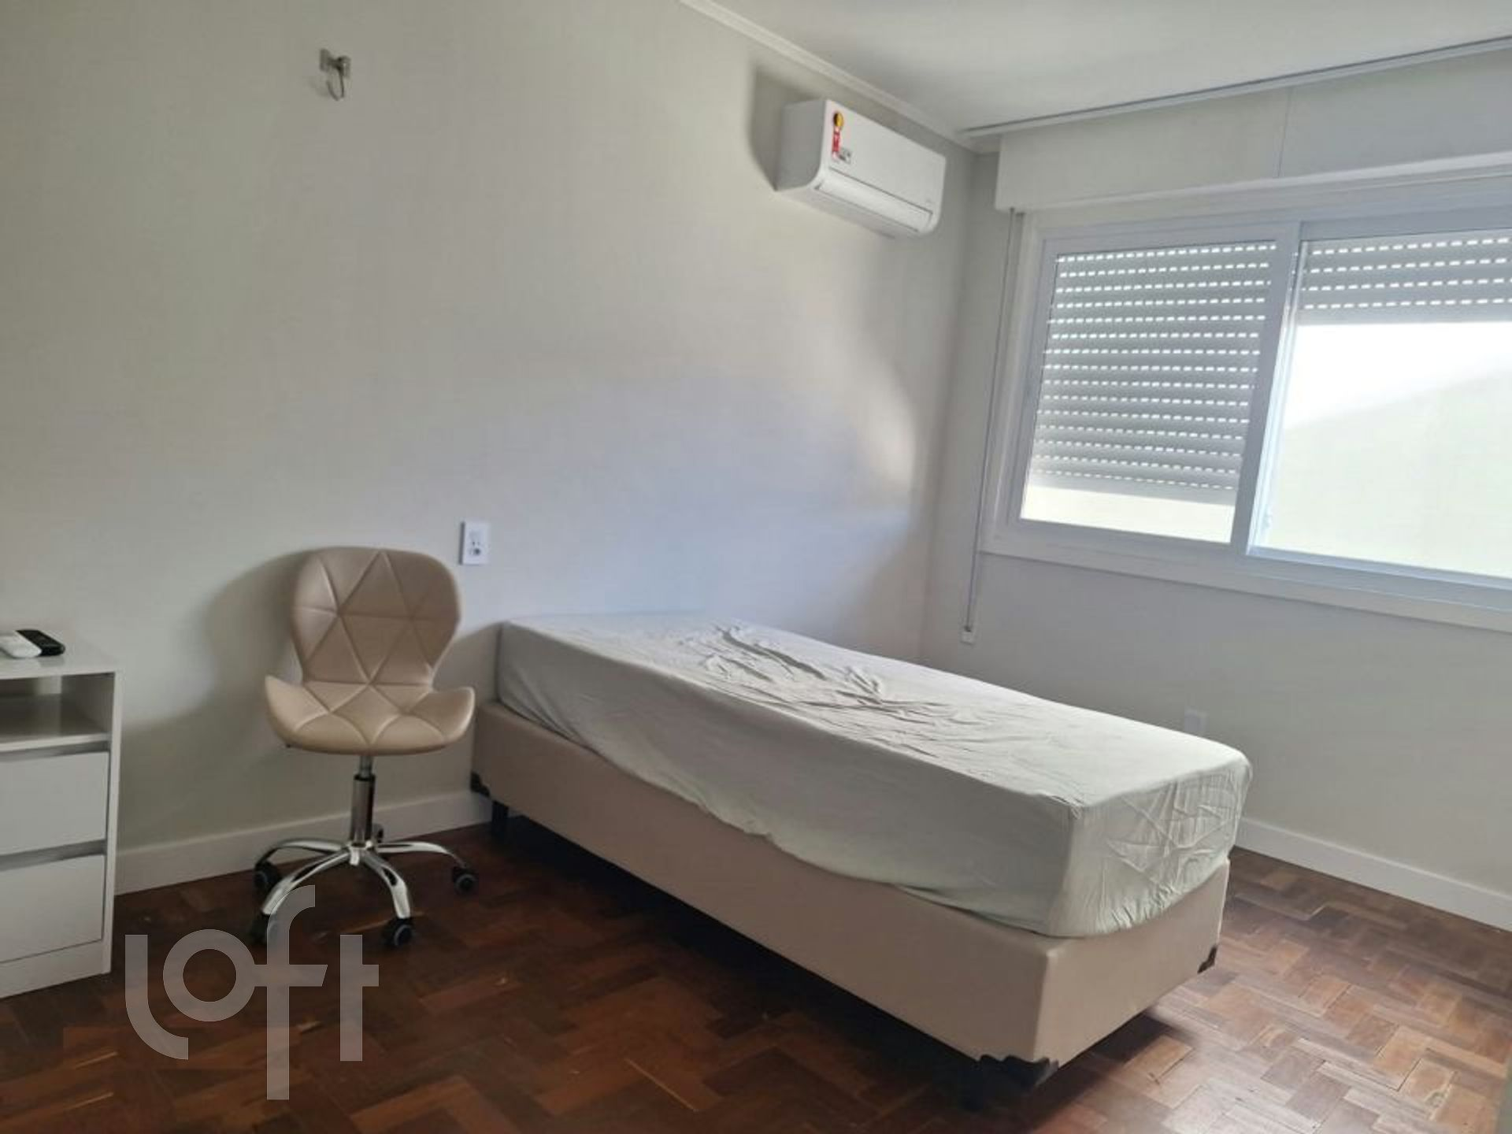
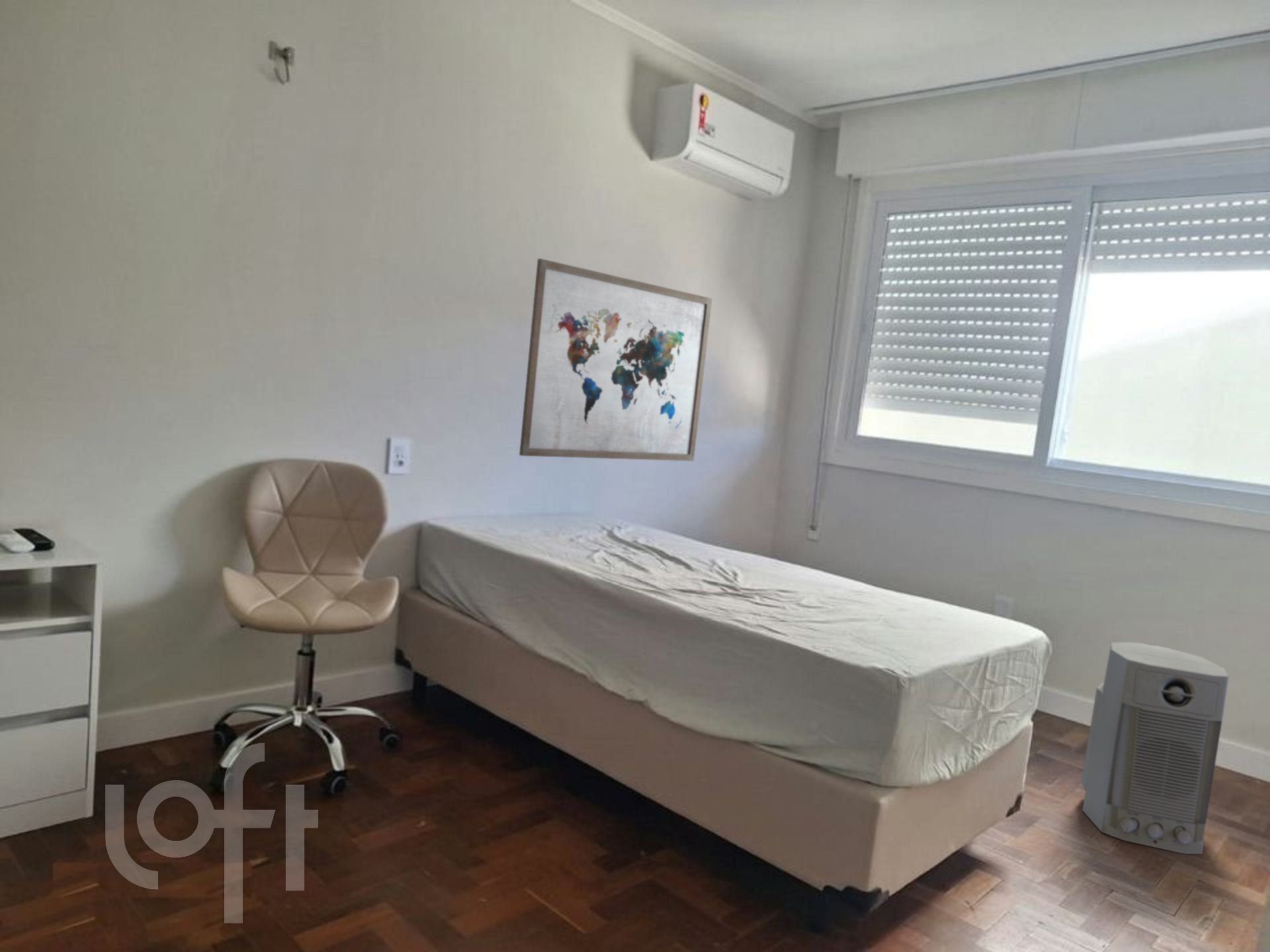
+ wall art [519,258,713,461]
+ air purifier [1080,641,1230,855]
